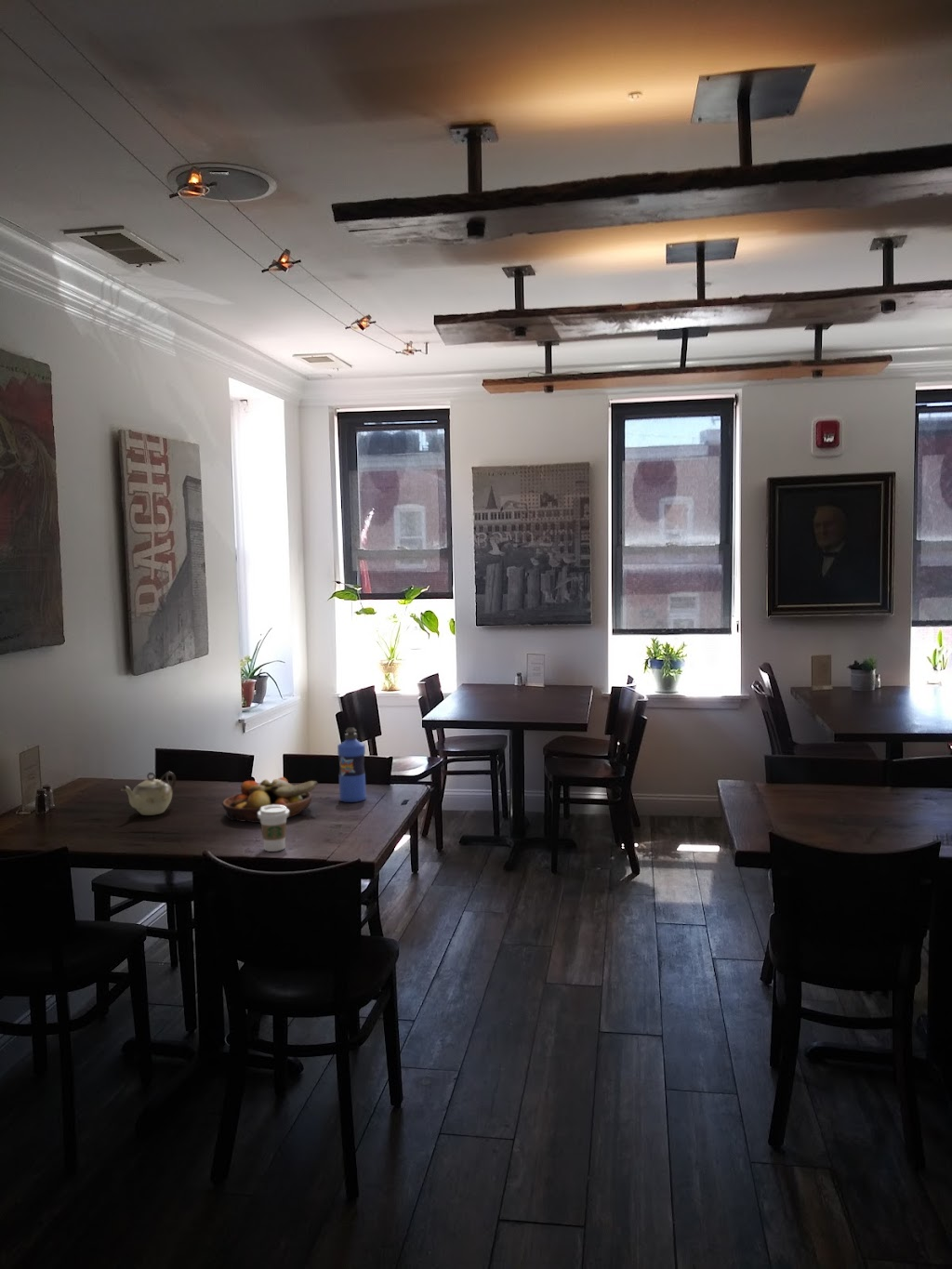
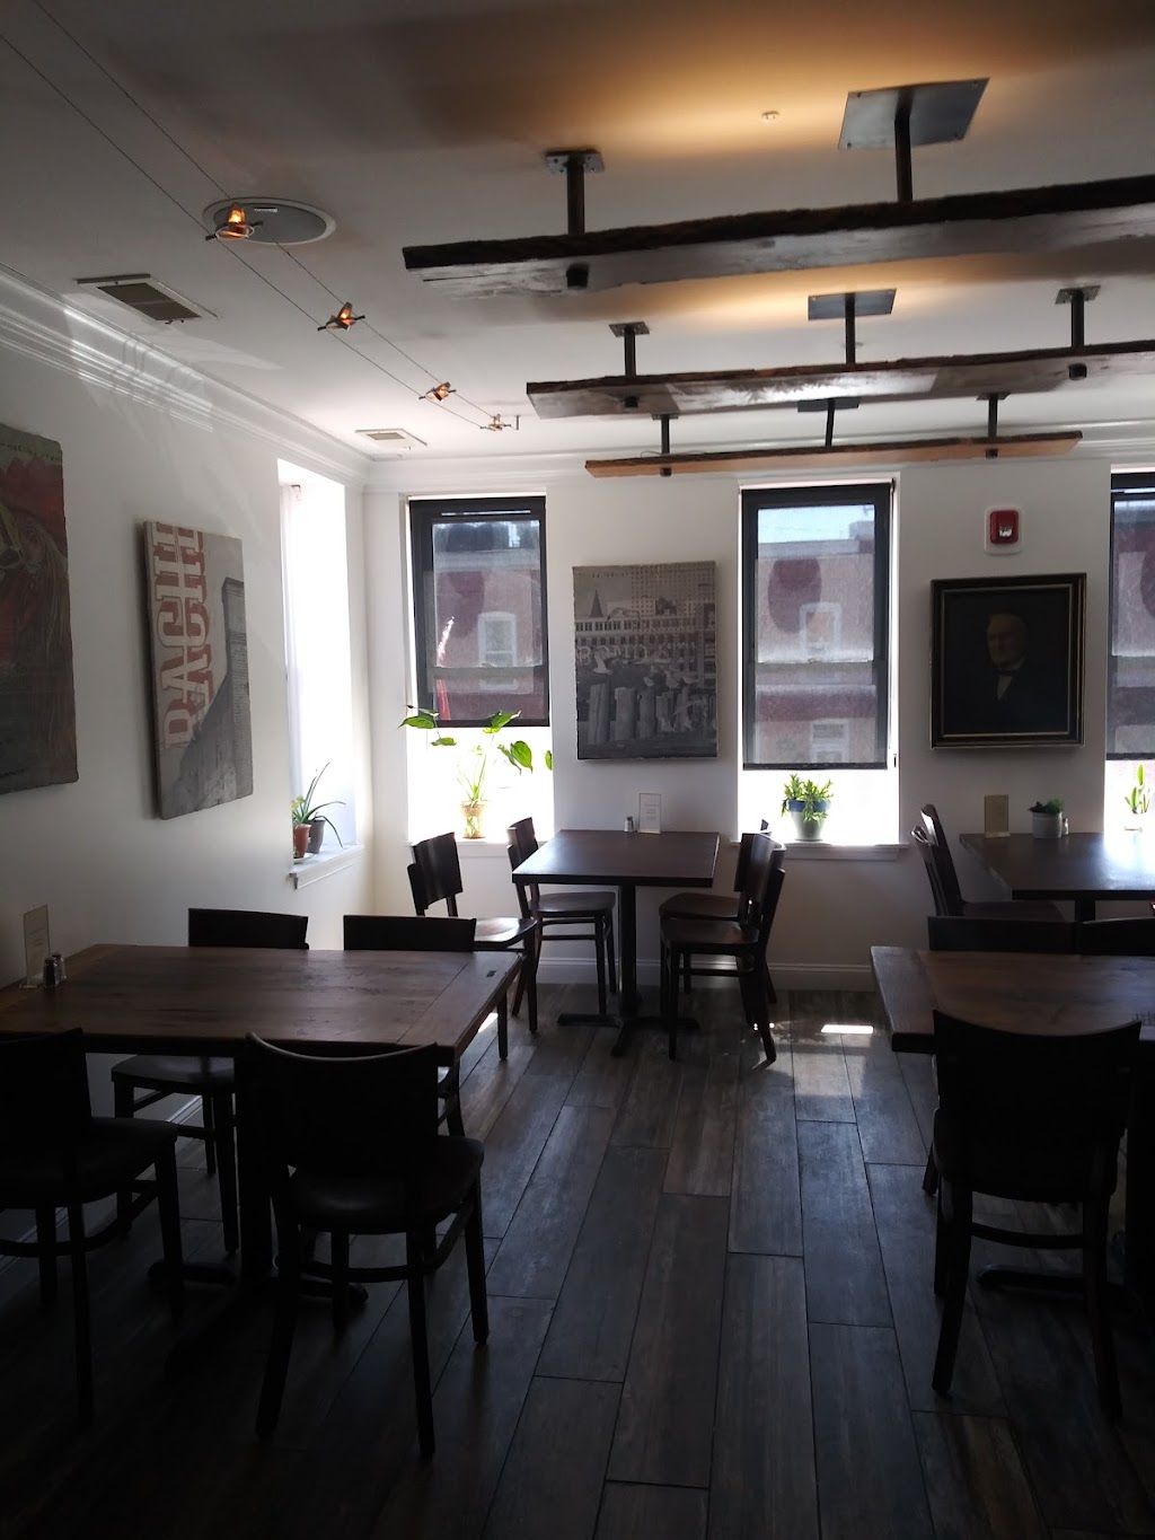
- coffee cup [258,805,289,853]
- teapot [120,771,177,816]
- fruit bowl [220,776,319,824]
- water bottle [337,726,367,803]
